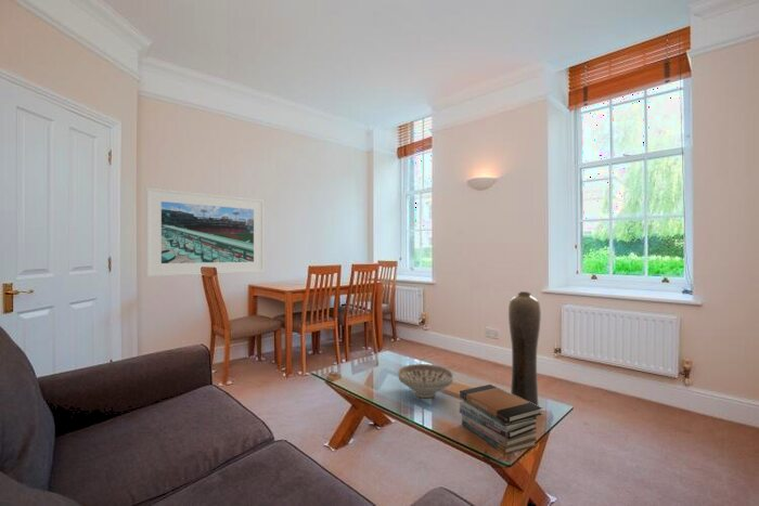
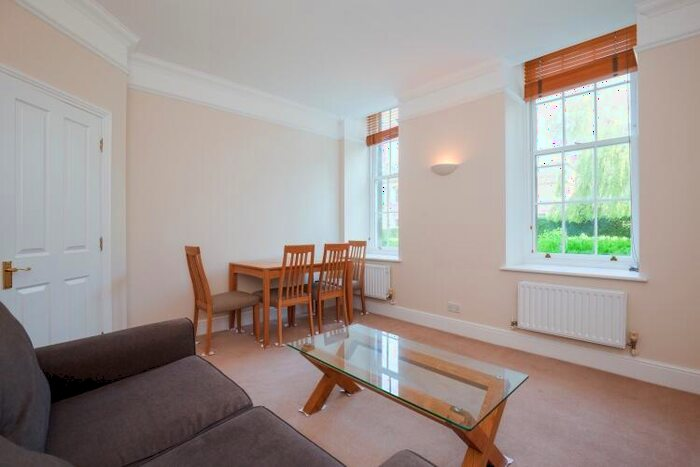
- book stack [459,384,542,455]
- vase [507,290,542,406]
- decorative bowl [397,363,454,399]
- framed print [145,186,266,277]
